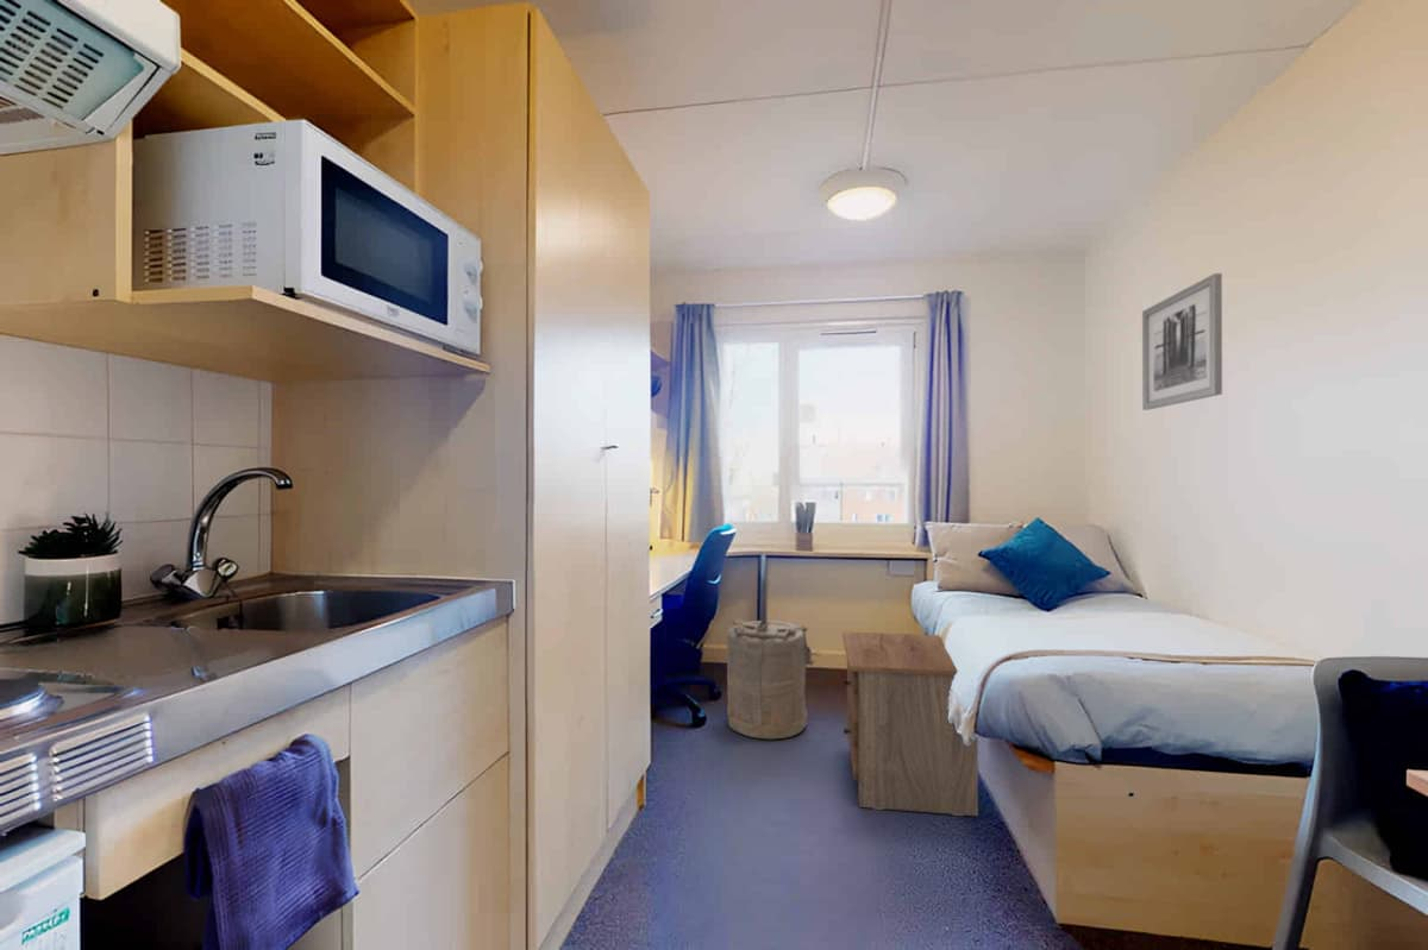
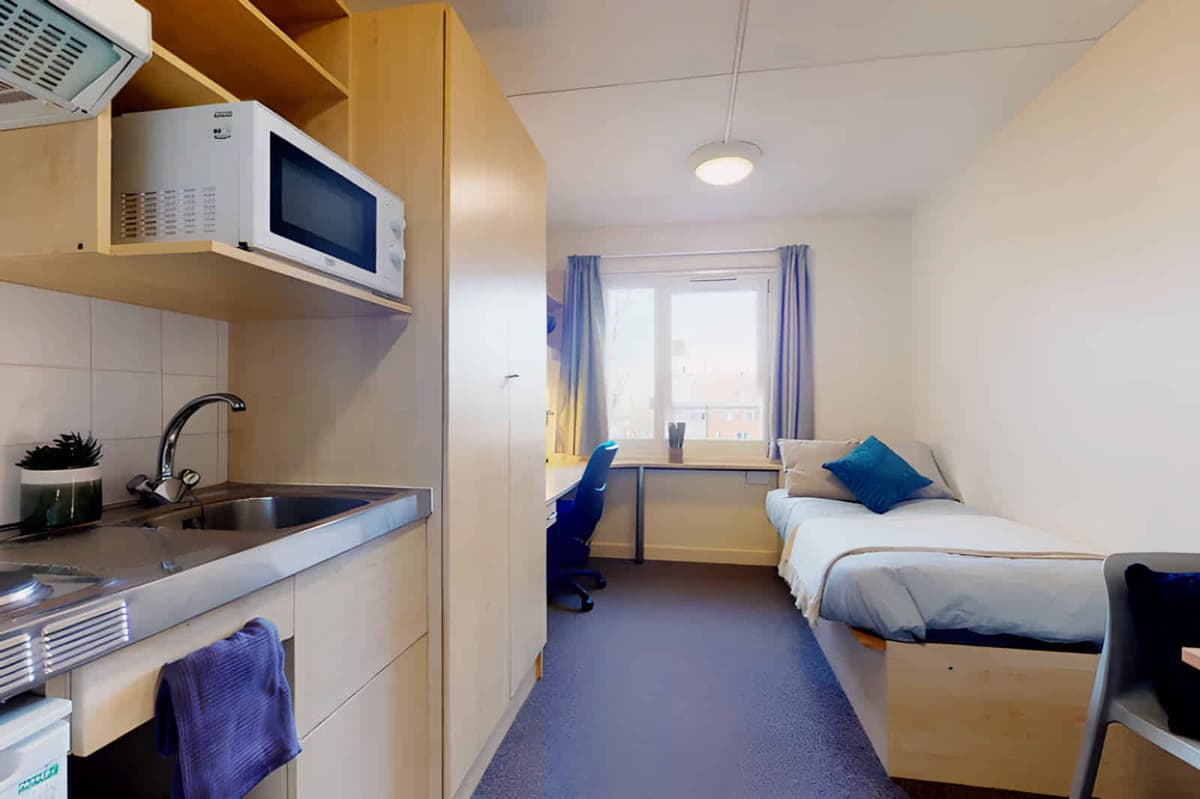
- wall art [1141,272,1223,411]
- laundry hamper [726,617,822,741]
- nightstand [841,630,979,817]
